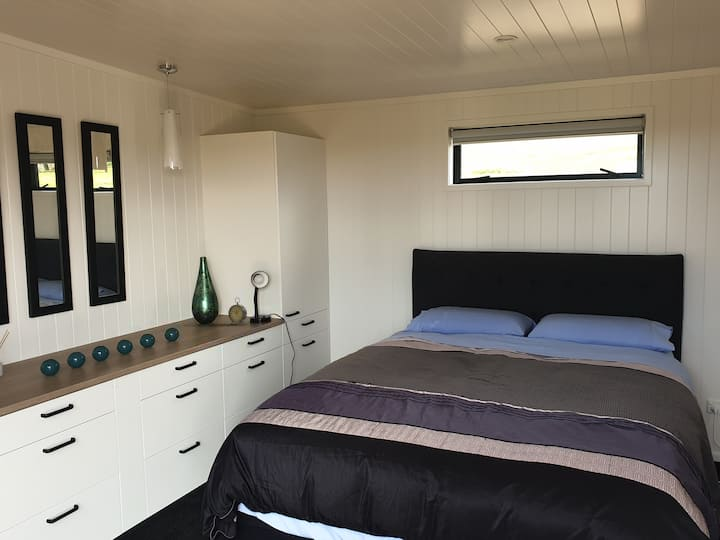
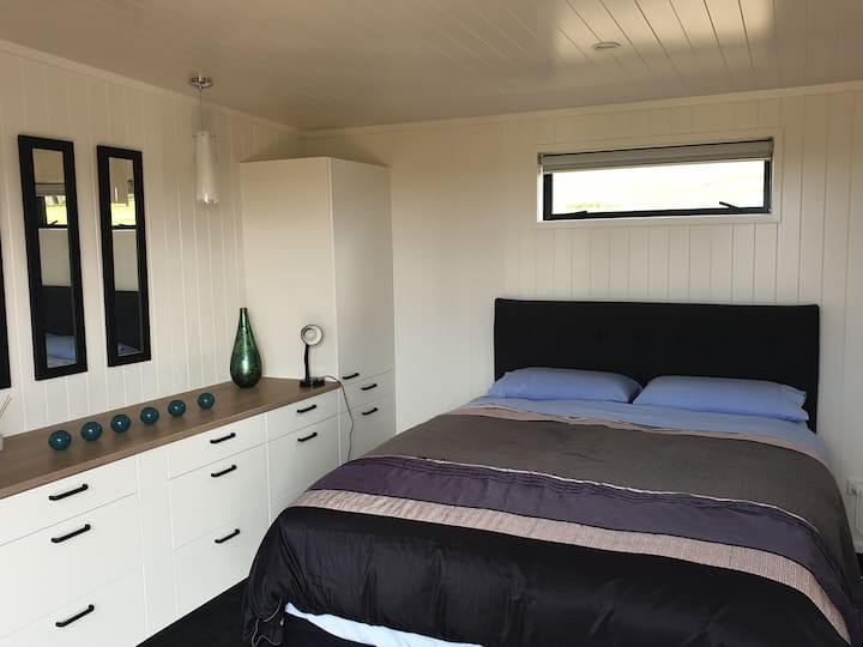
- alarm clock [227,297,248,326]
